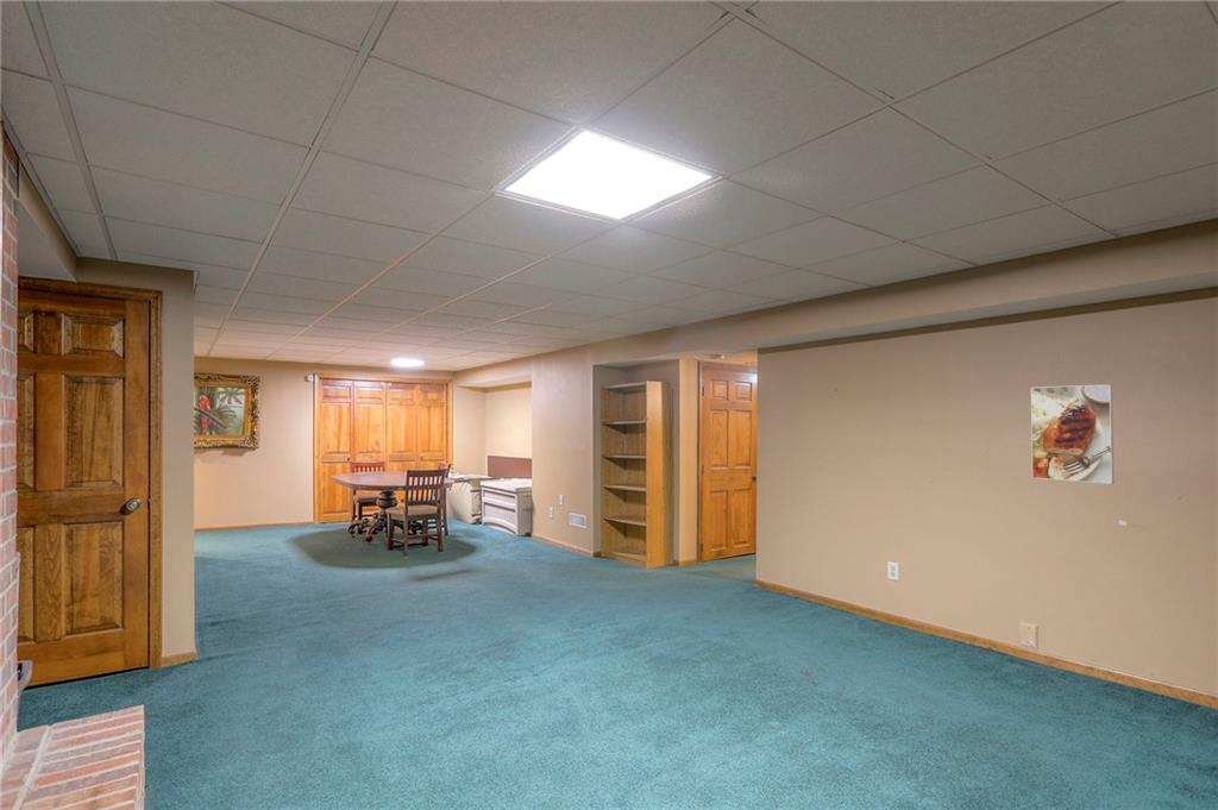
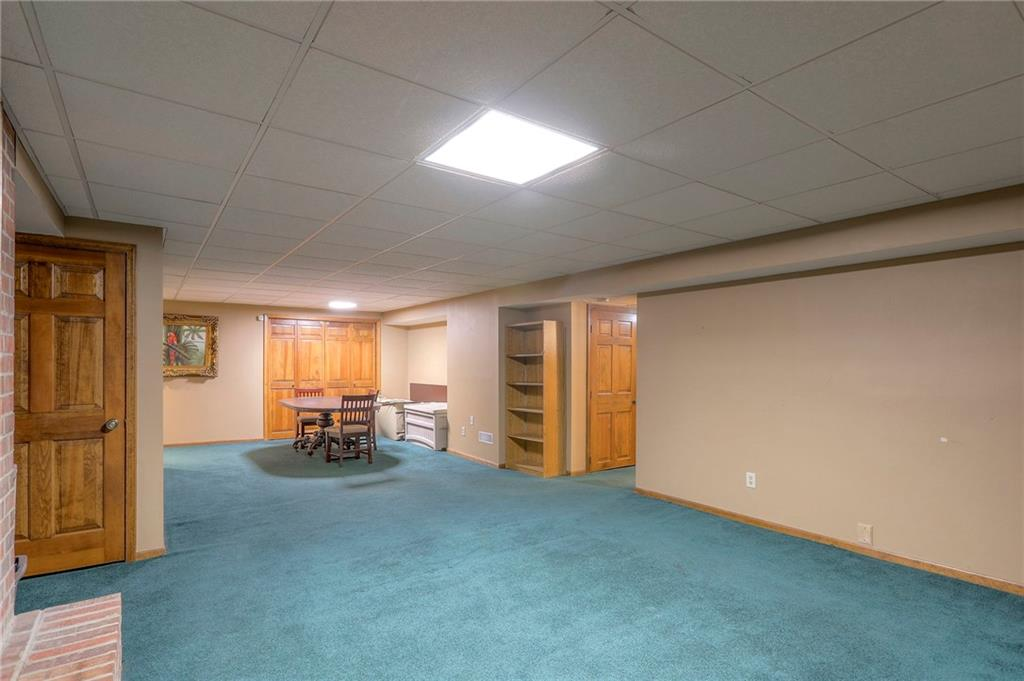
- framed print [1030,383,1115,485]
